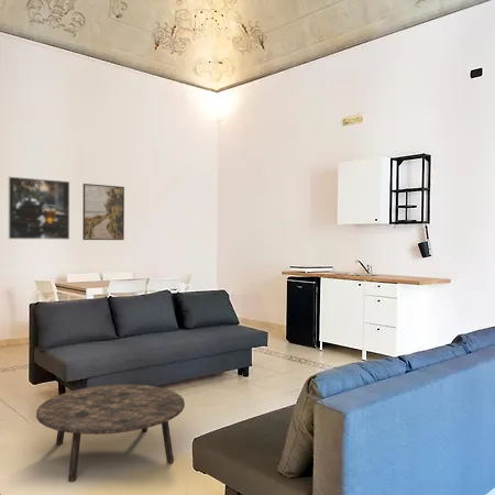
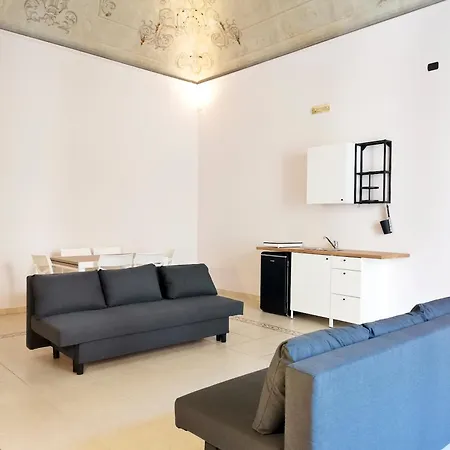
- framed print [81,183,125,241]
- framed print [8,176,70,241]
- coffee table [35,383,186,483]
